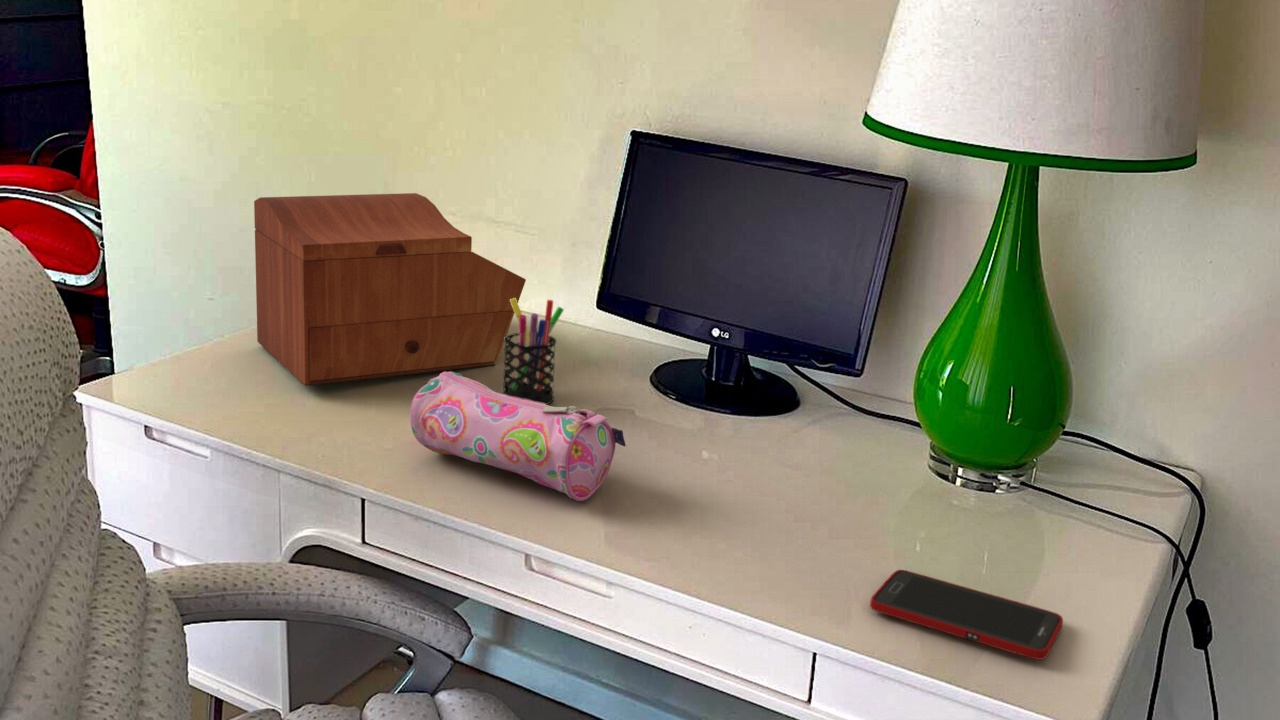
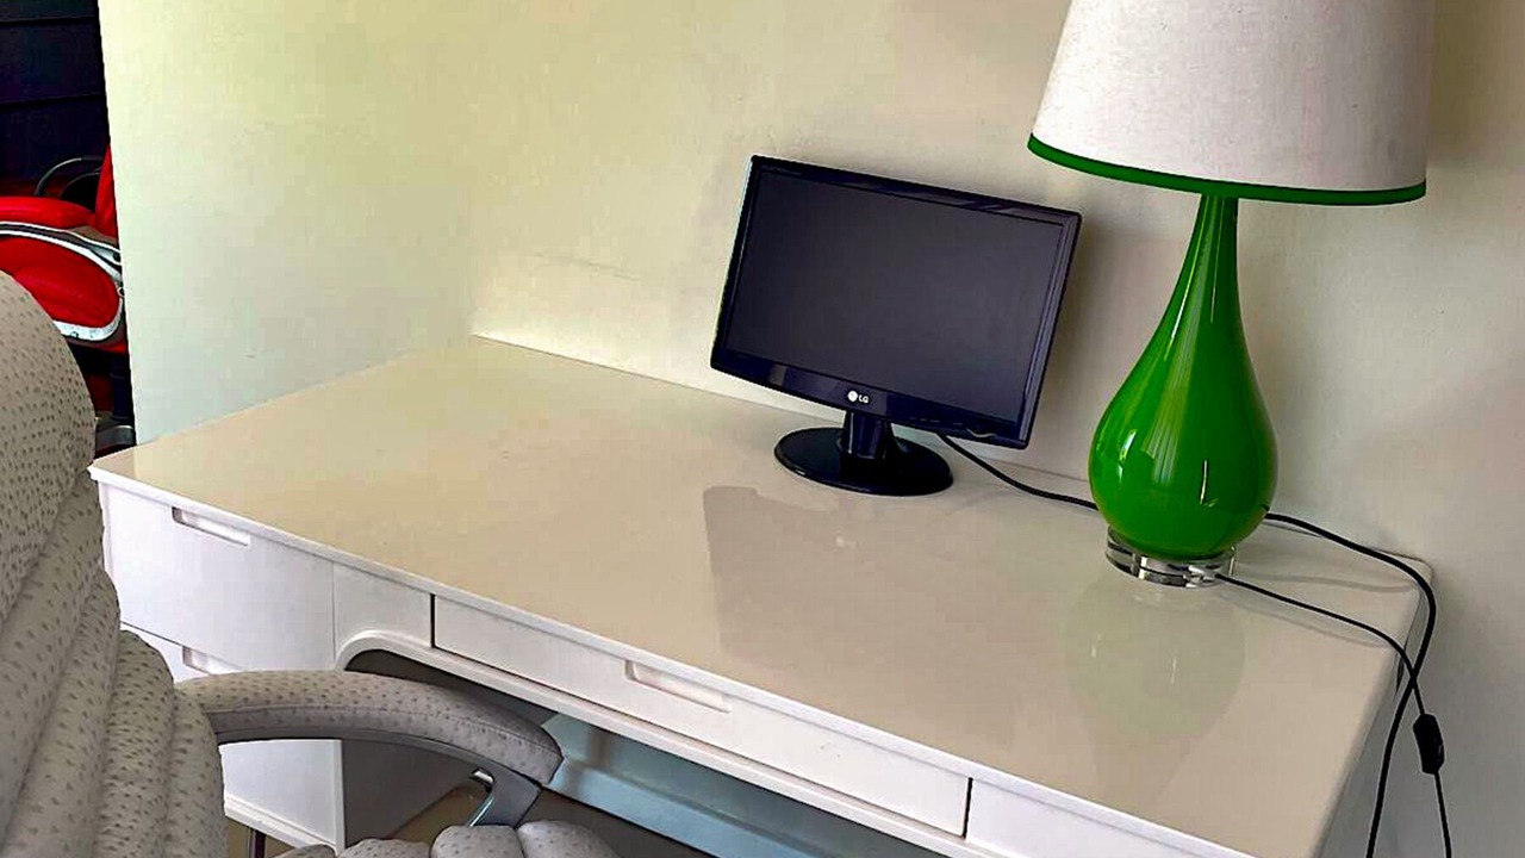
- pen holder [502,298,565,405]
- pencil case [409,371,627,502]
- sewing box [253,192,527,386]
- cell phone [869,569,1064,661]
